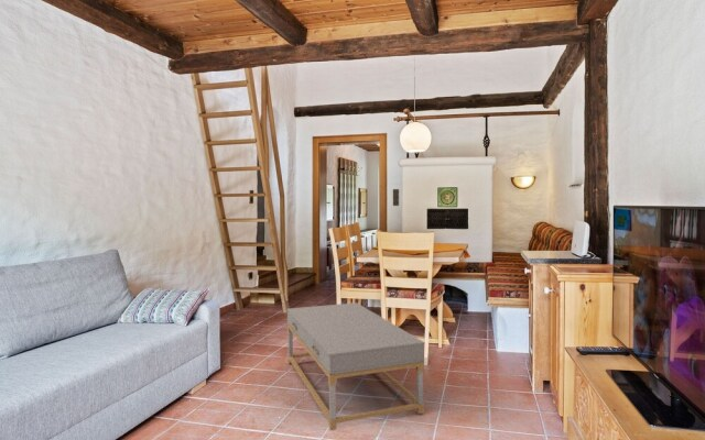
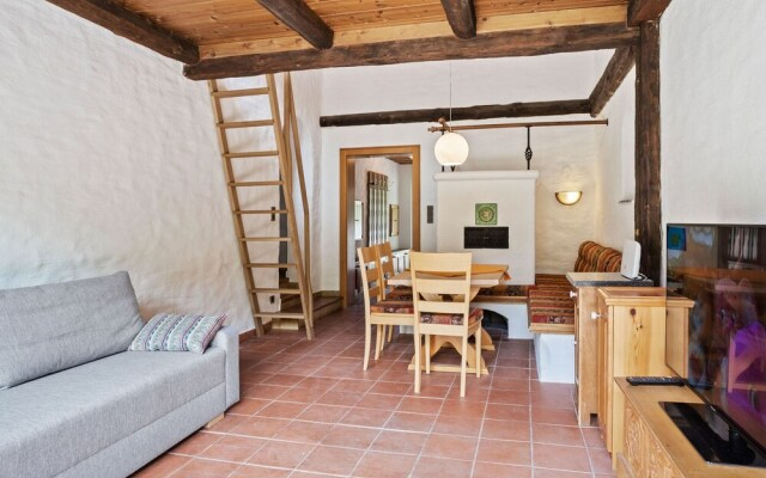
- coffee table [285,301,425,431]
